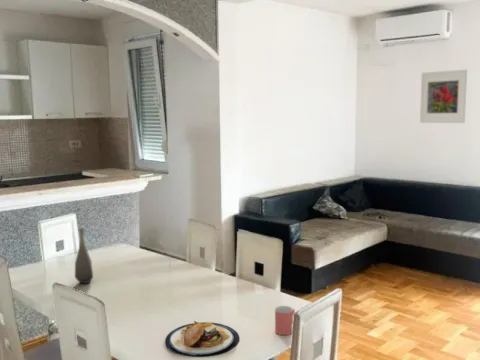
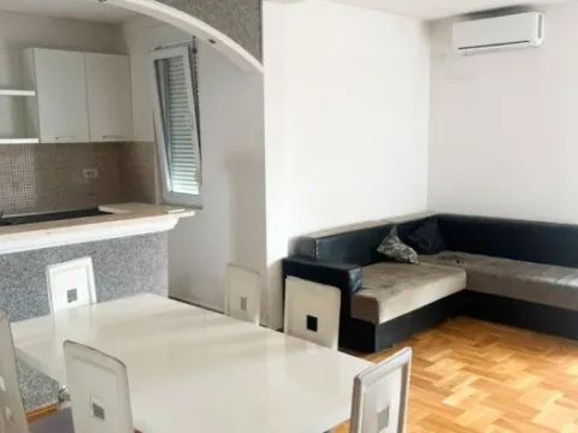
- plate [164,320,240,358]
- cup [274,305,296,336]
- bottle [74,227,94,285]
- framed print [419,69,468,124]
